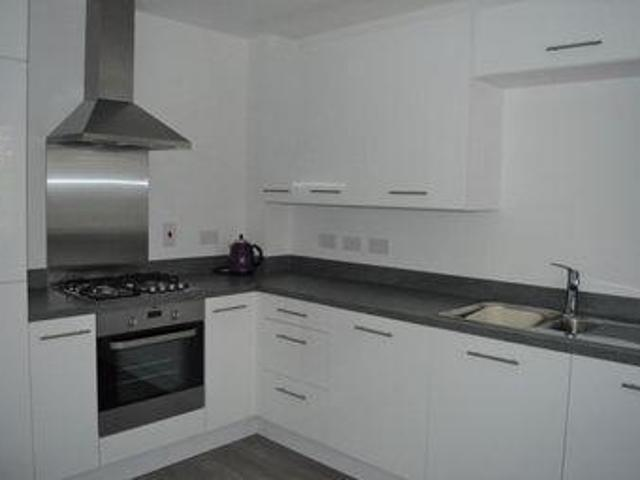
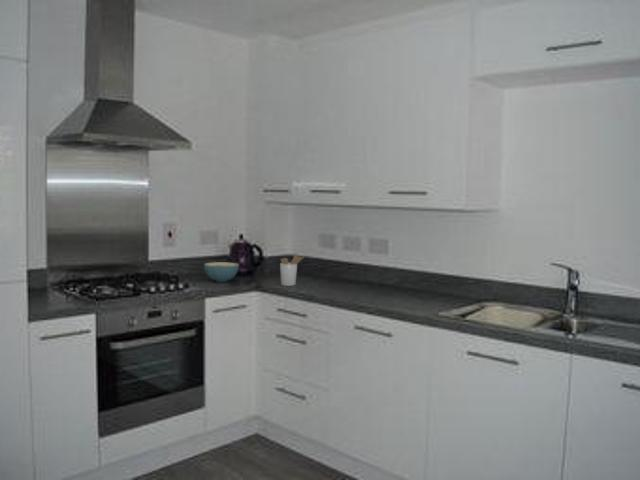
+ cereal bowl [203,261,240,283]
+ utensil holder [279,252,306,287]
